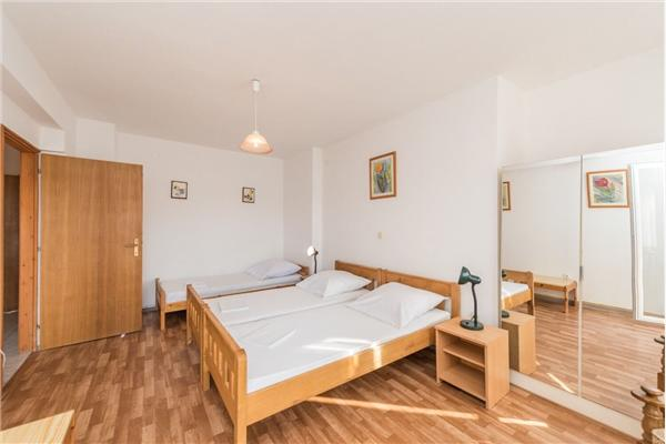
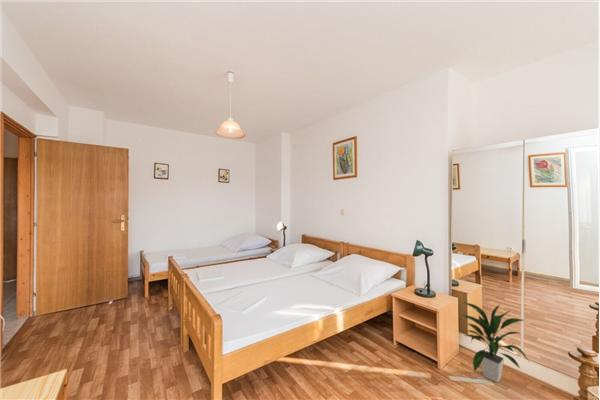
+ indoor plant [458,301,530,384]
